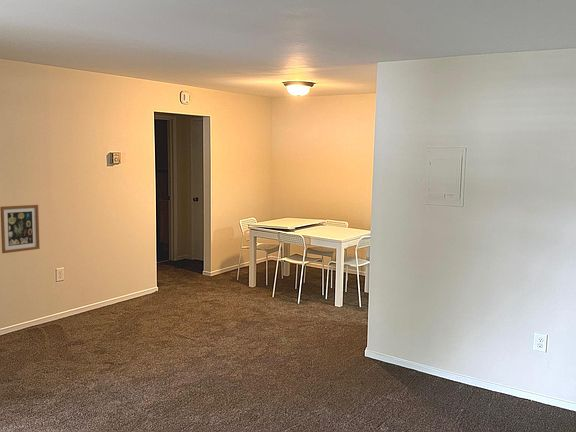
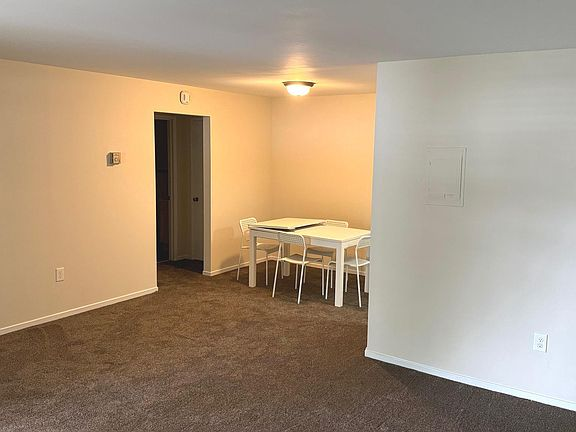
- wall art [0,204,41,254]
